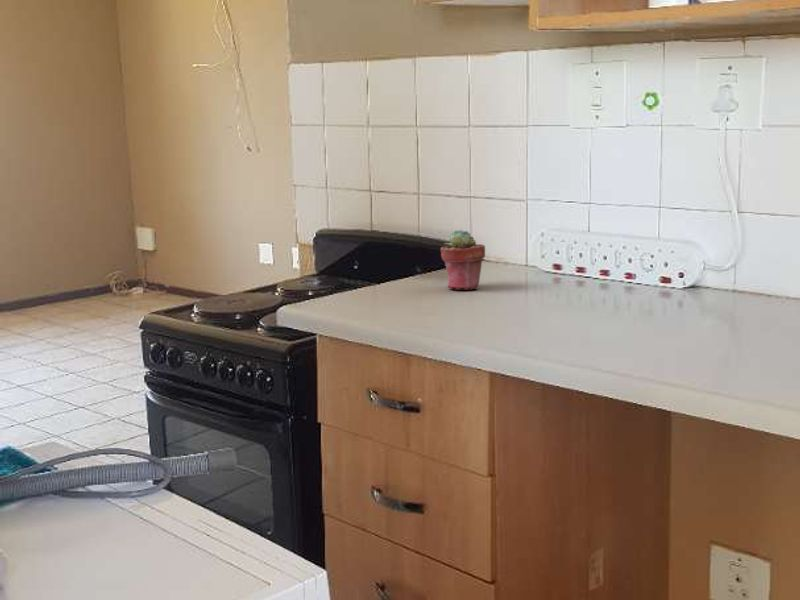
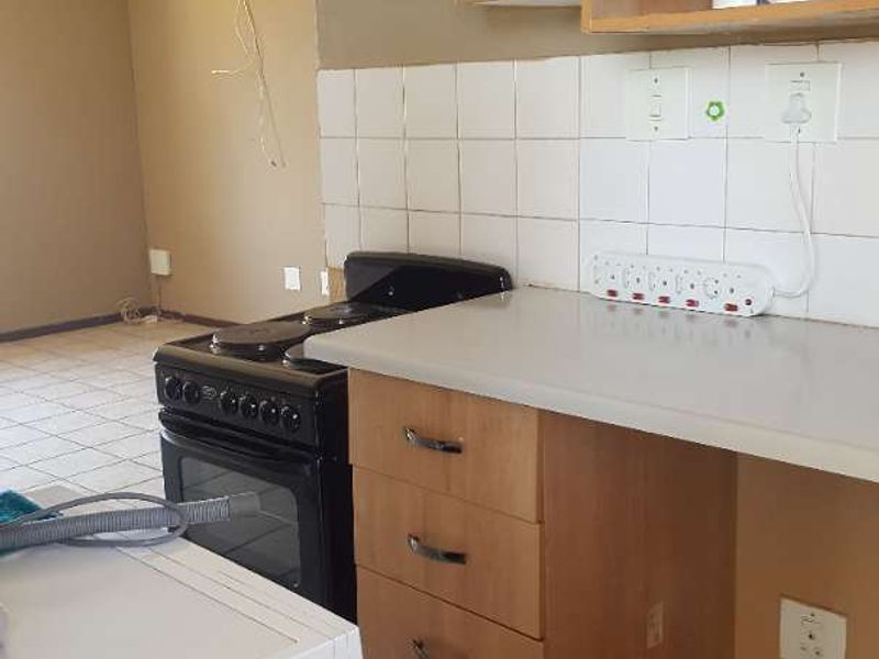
- potted succulent [439,228,486,291]
